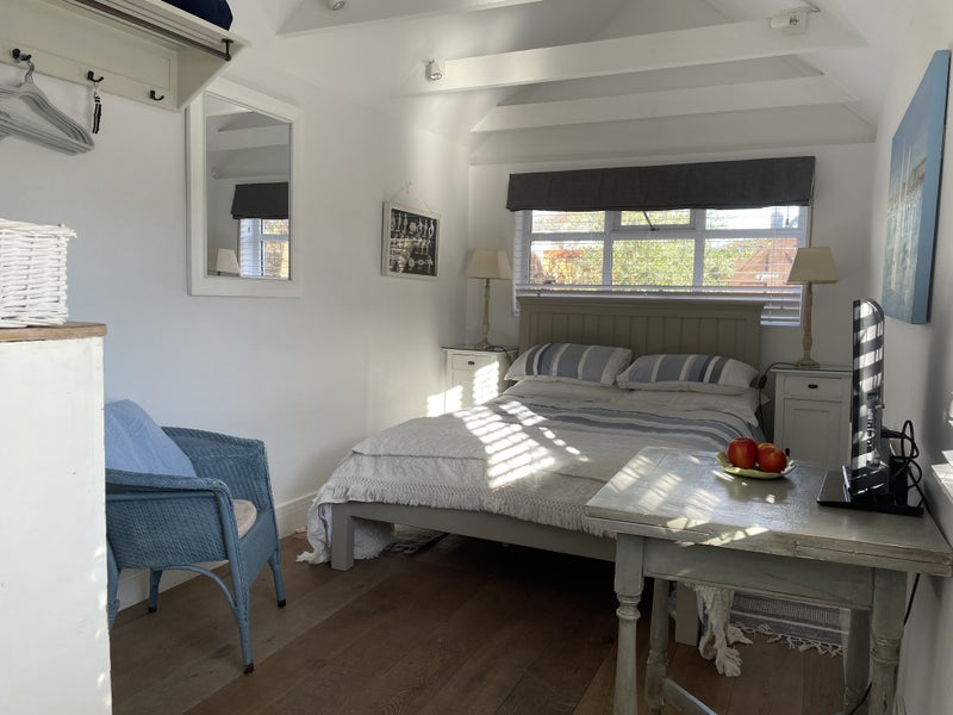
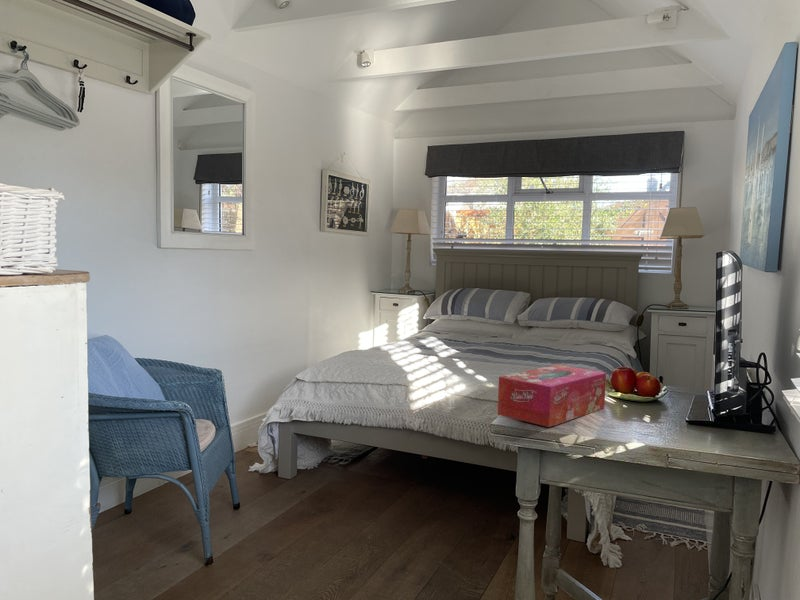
+ tissue box [496,364,607,428]
